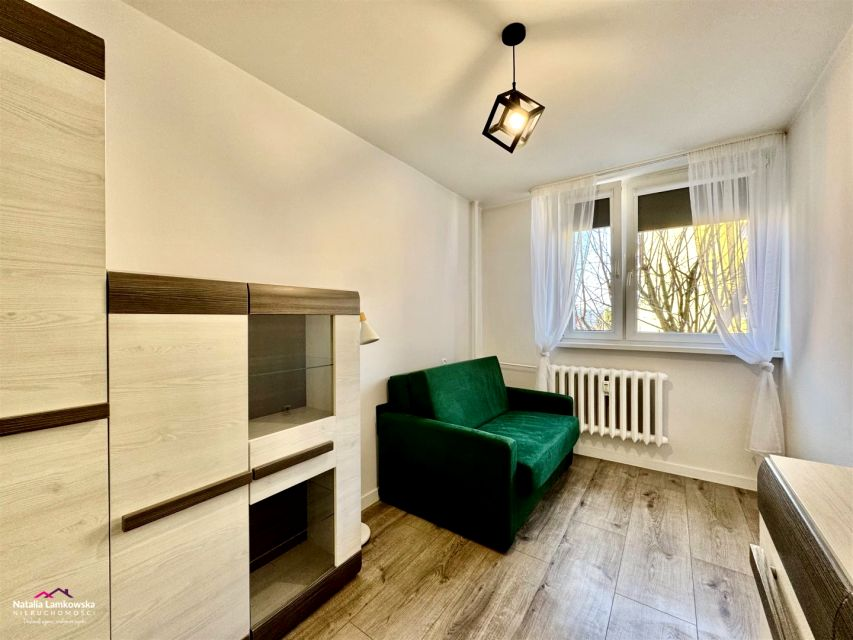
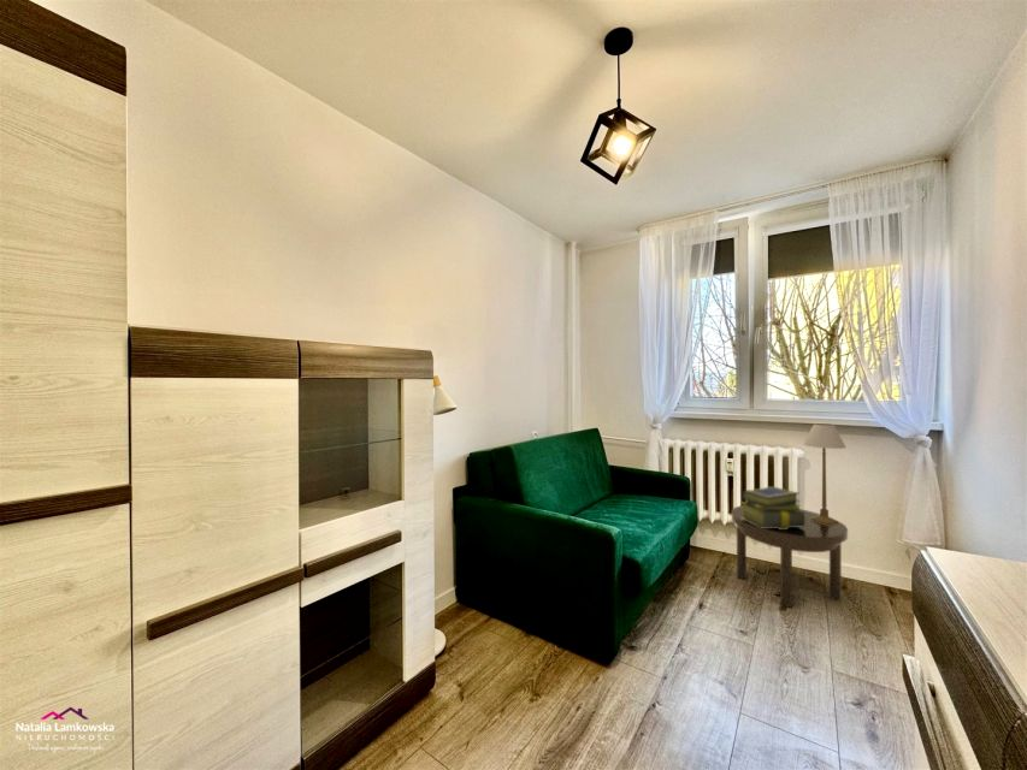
+ side table [731,504,849,609]
+ table lamp [802,422,848,525]
+ stack of books [740,485,805,529]
